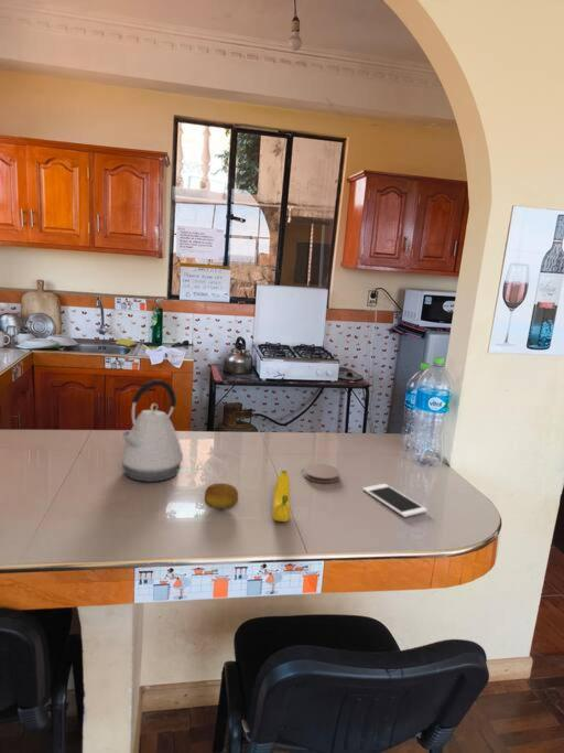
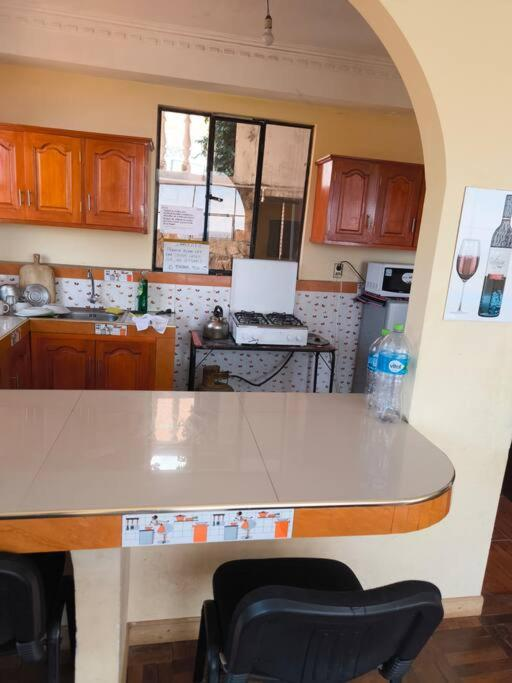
- coaster [302,462,340,484]
- kettle [119,379,184,483]
- banana [271,470,291,523]
- fruit [204,482,239,510]
- cell phone [361,483,429,518]
